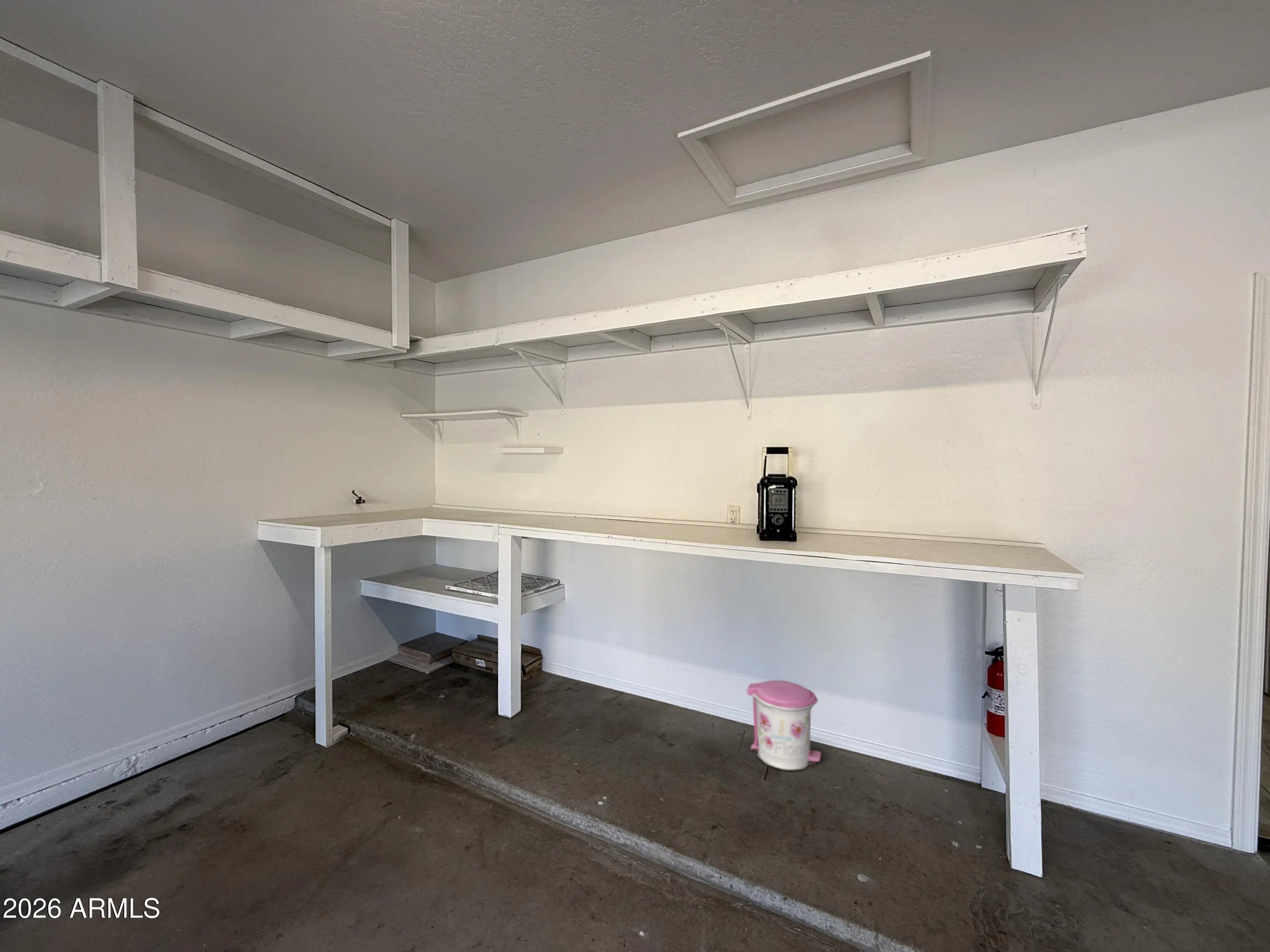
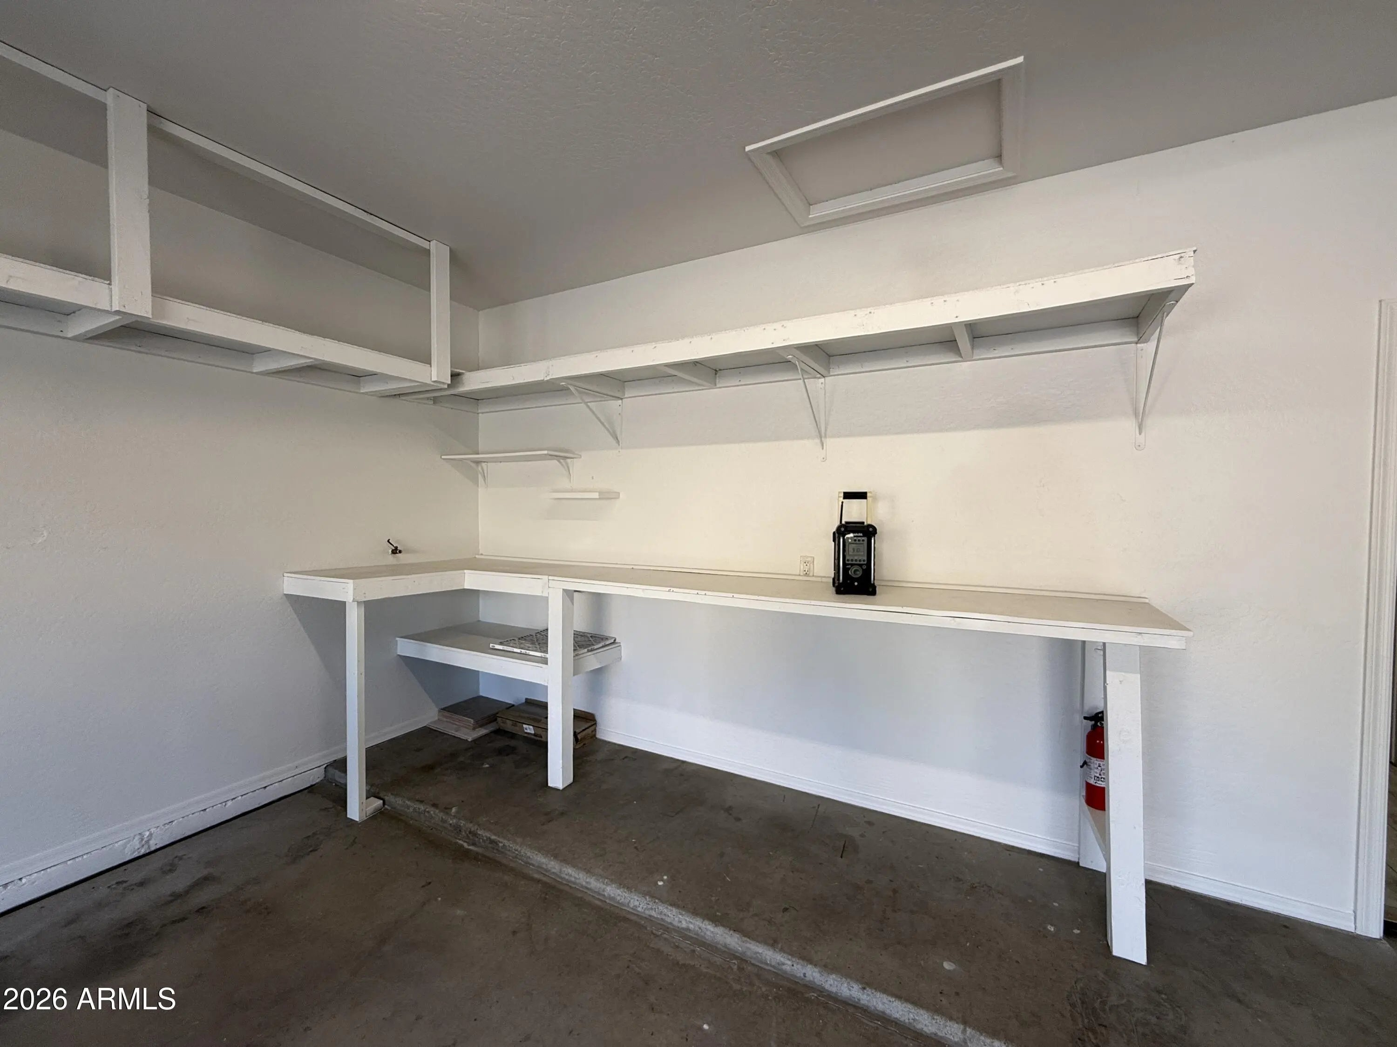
- trash can [745,680,822,771]
